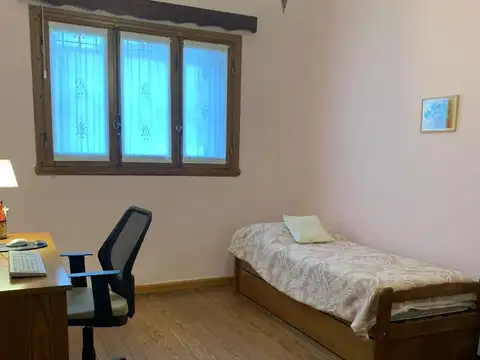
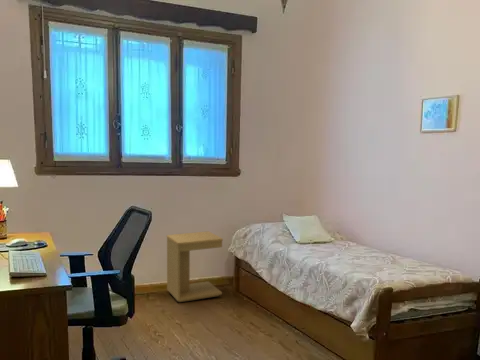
+ side table [166,230,224,303]
